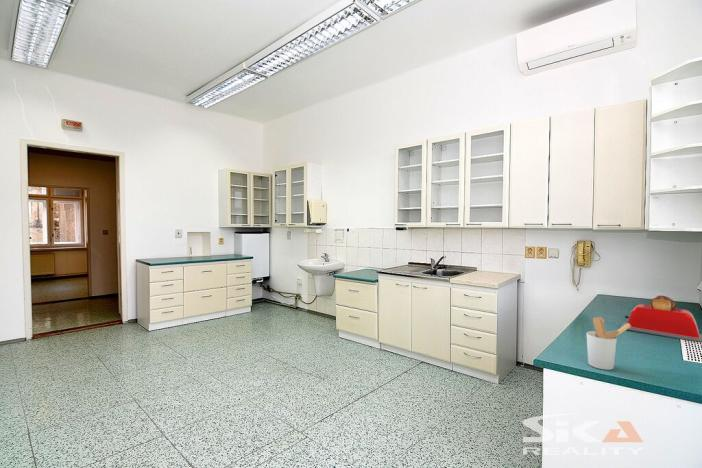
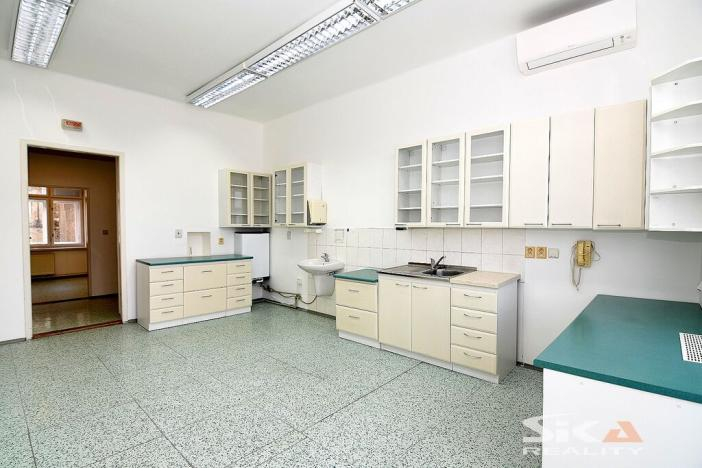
- toaster [620,295,702,343]
- utensil holder [585,316,631,371]
